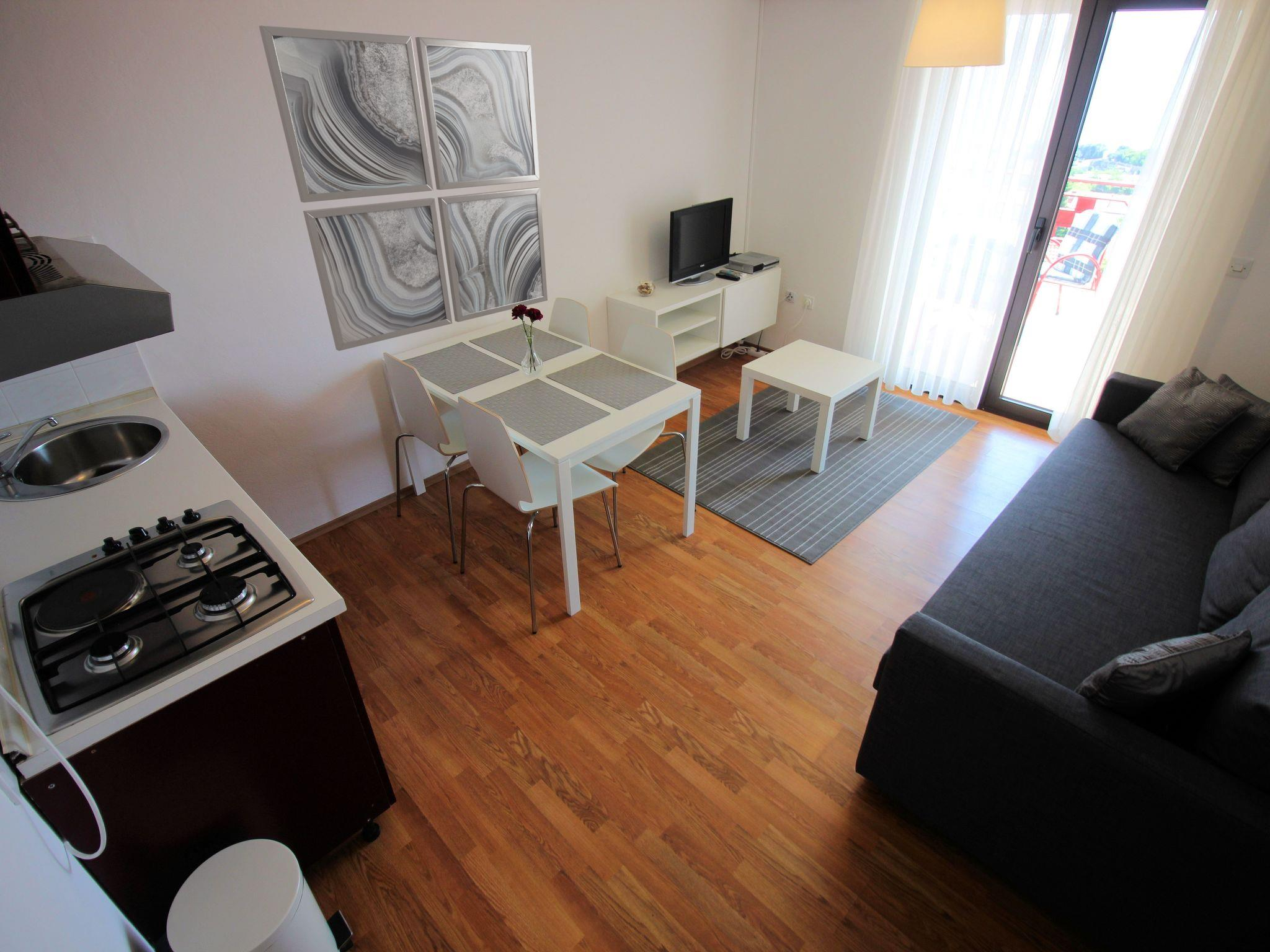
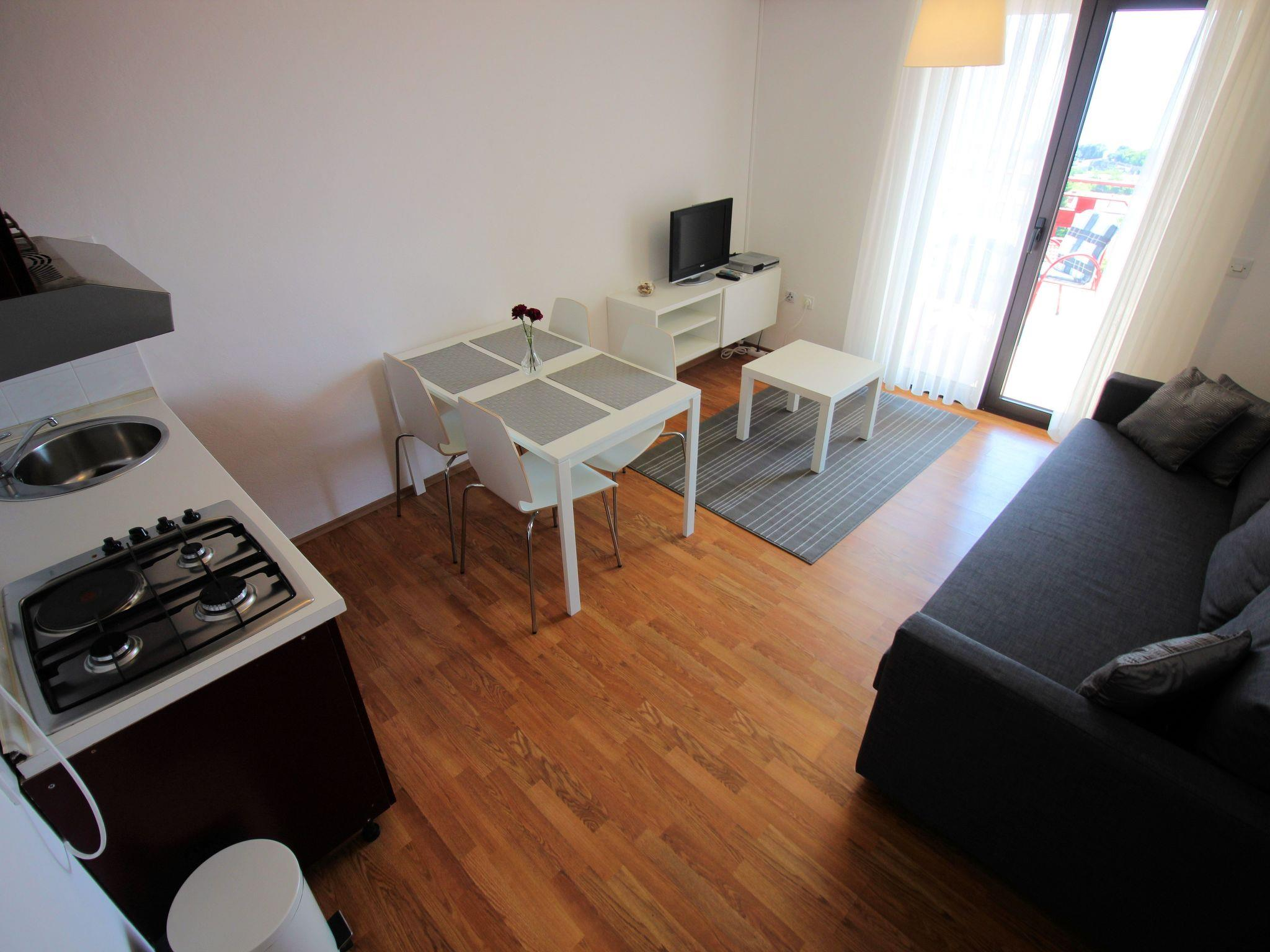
- wall art [259,25,548,351]
